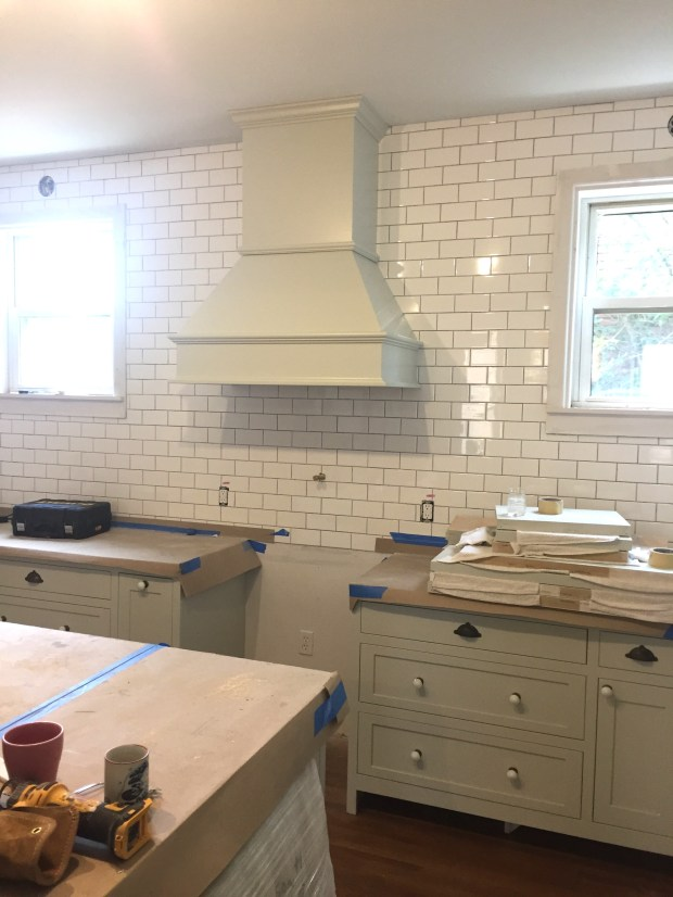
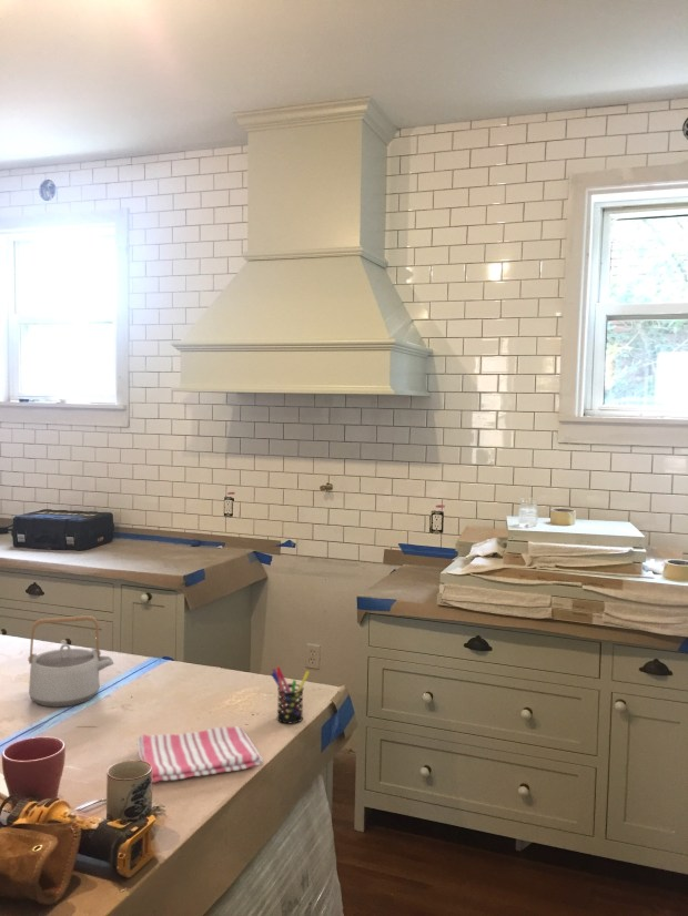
+ dish towel [135,725,264,784]
+ pen holder [271,665,311,724]
+ teapot [27,614,115,709]
